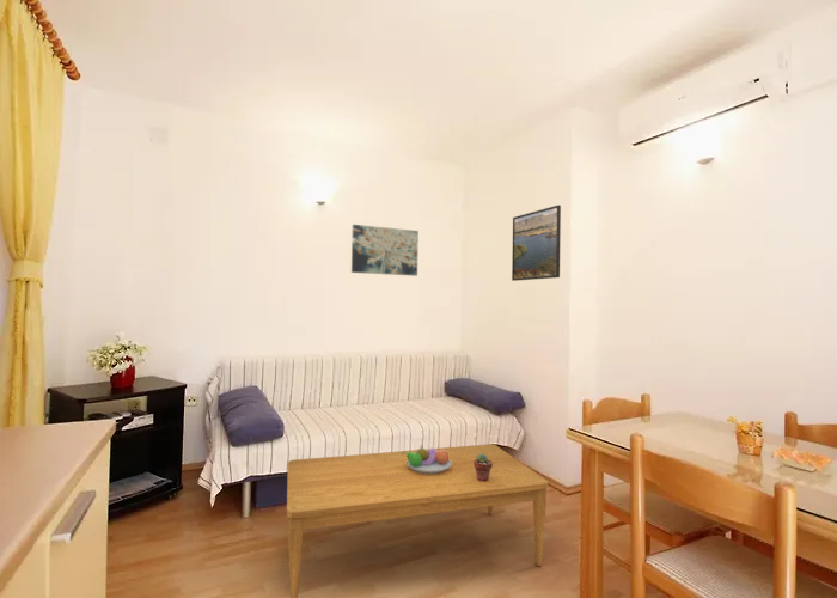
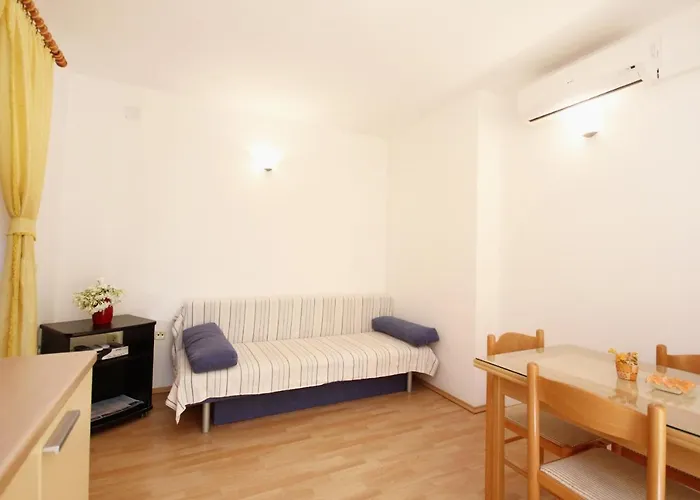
- wall art [350,224,420,277]
- fruit bowl [403,444,451,474]
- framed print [511,205,562,282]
- coffee table [286,443,549,598]
- potted succulent [474,453,493,482]
